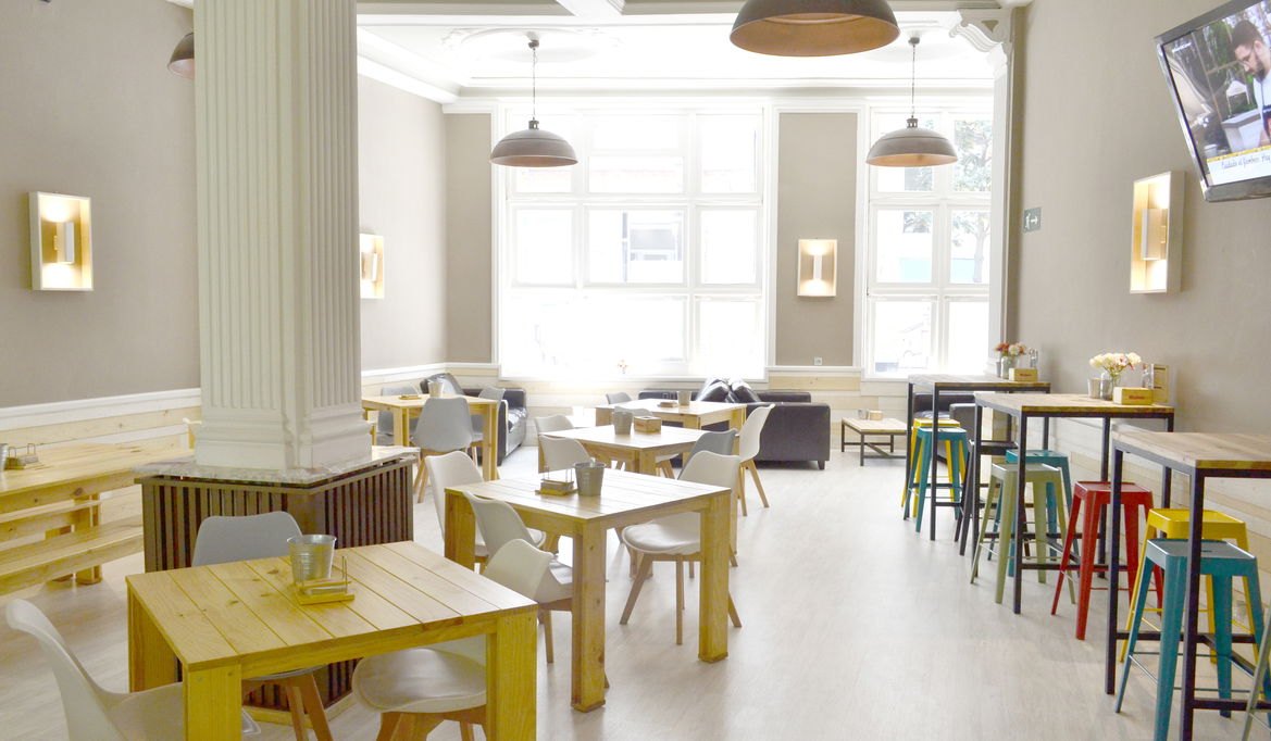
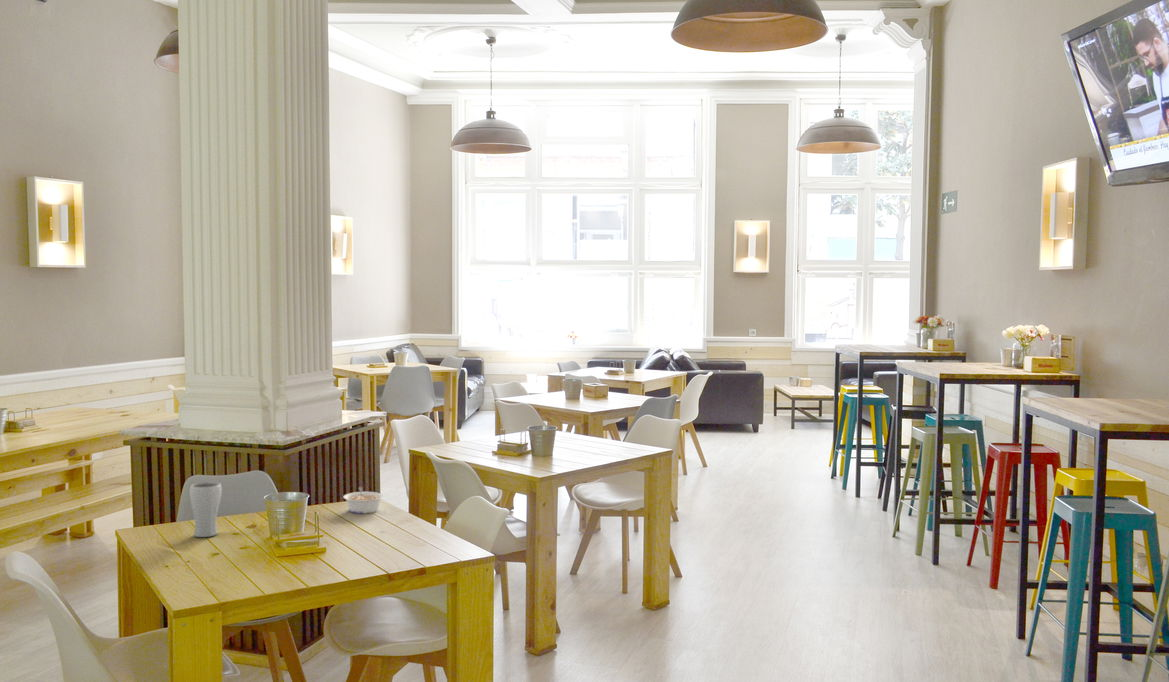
+ drinking glass [189,481,223,538]
+ legume [342,486,385,515]
